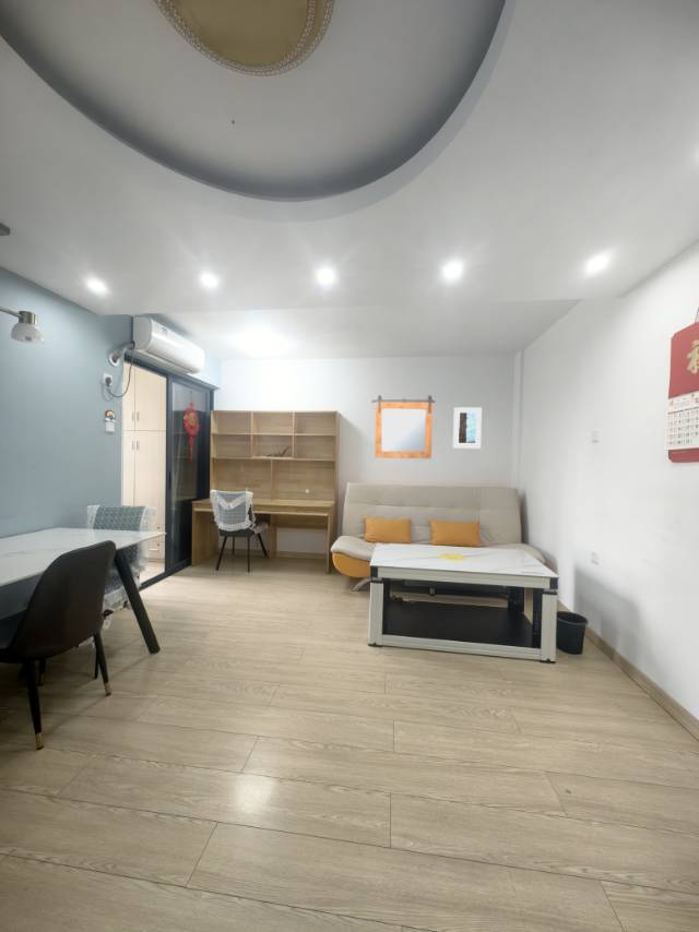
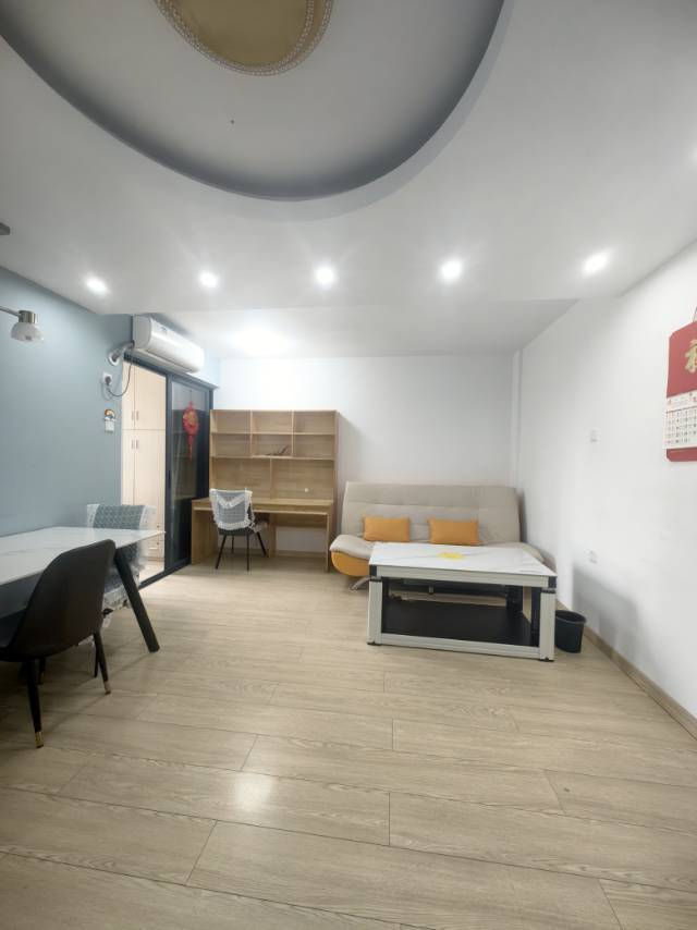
- mirror [370,394,437,459]
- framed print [452,406,483,450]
